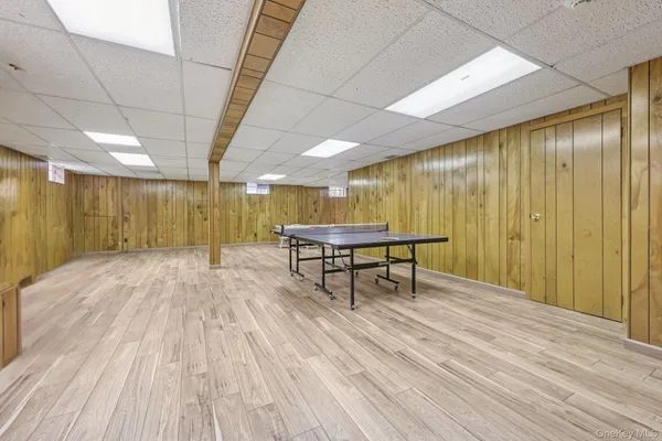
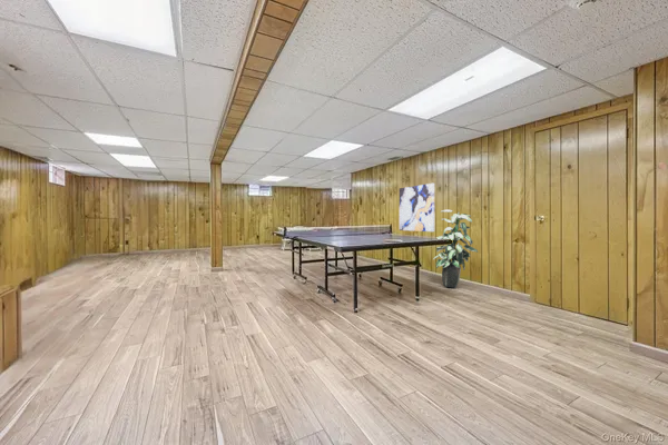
+ indoor plant [432,209,479,289]
+ wall art [399,182,435,233]
